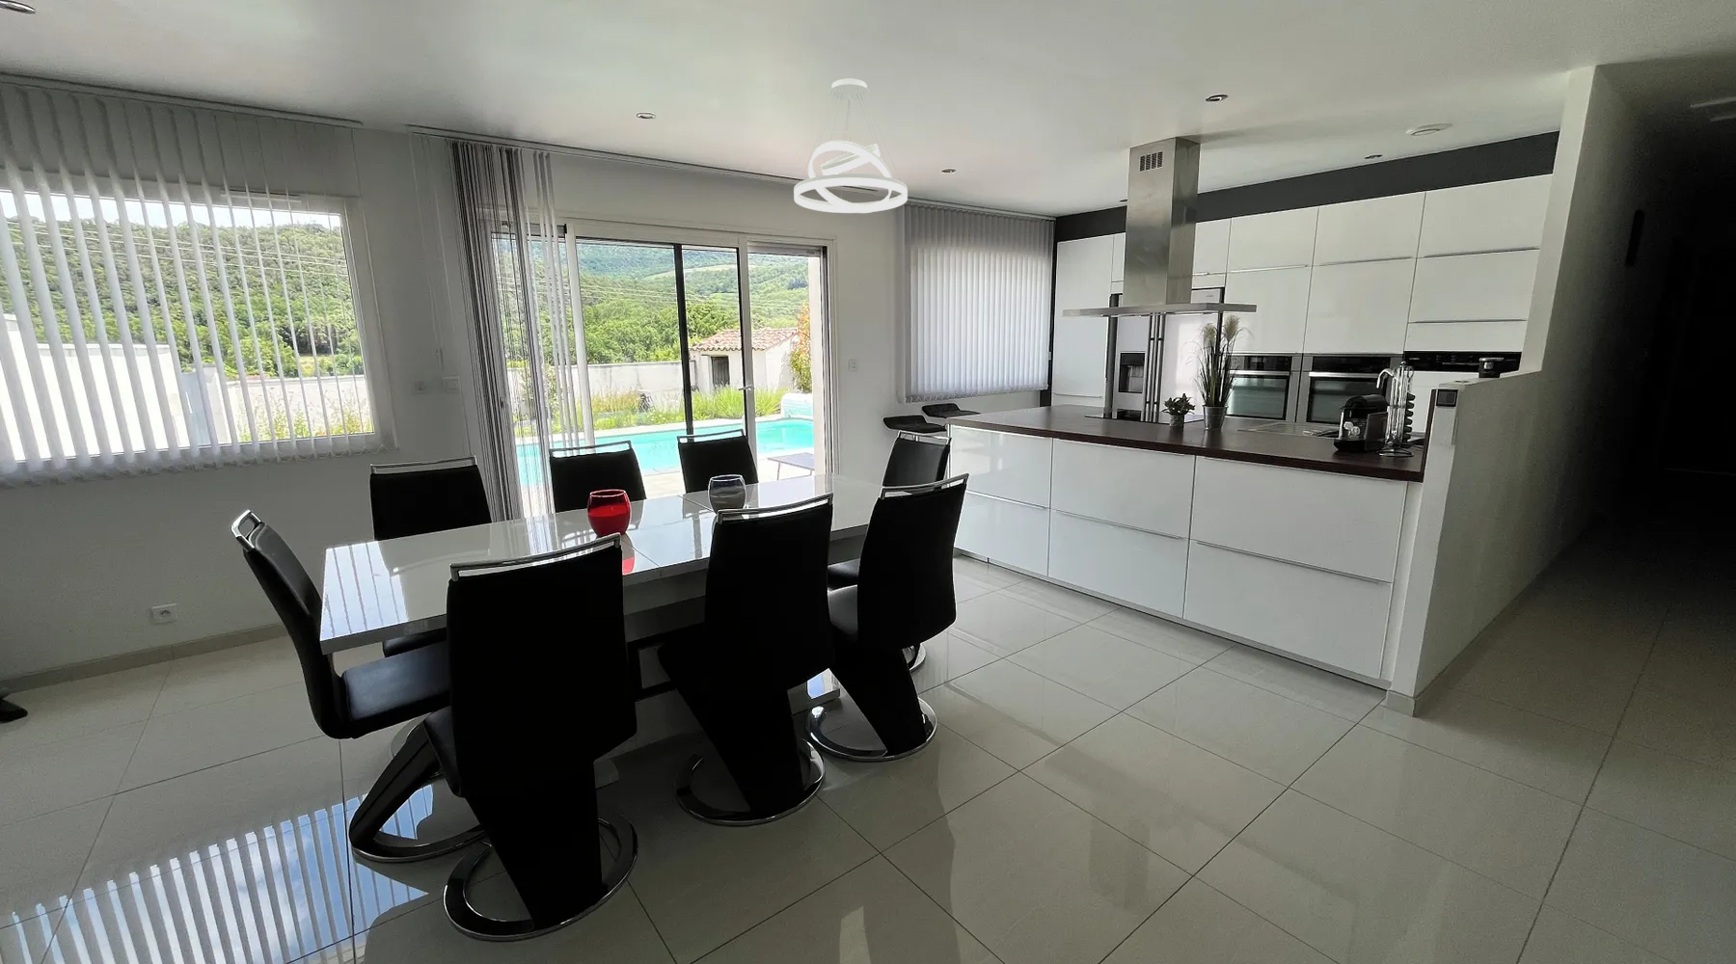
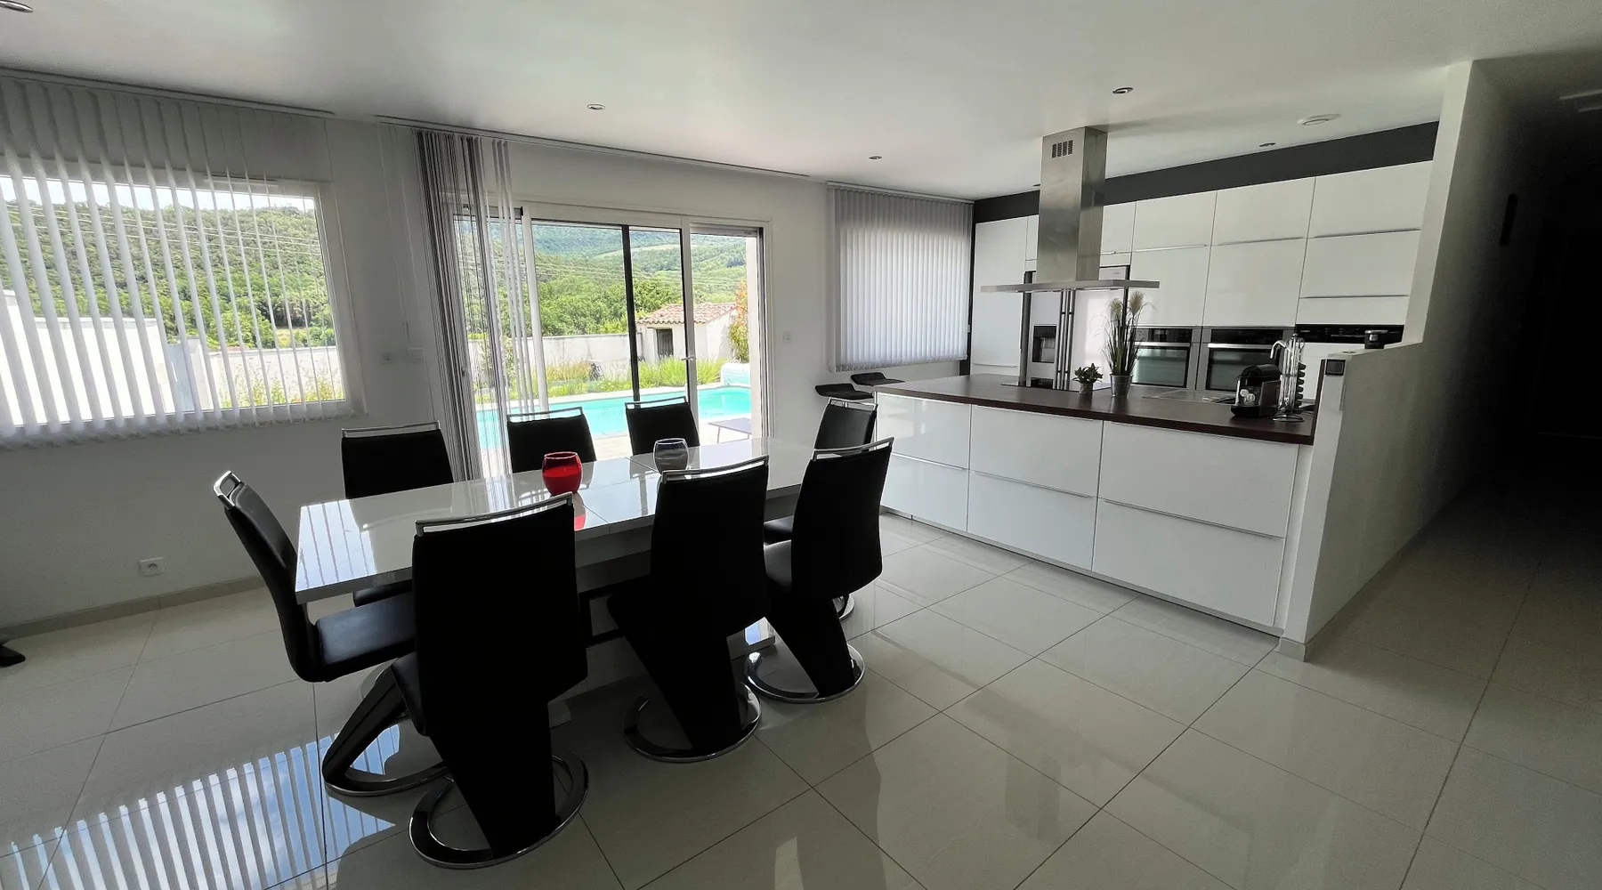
- pendant light [793,78,908,214]
